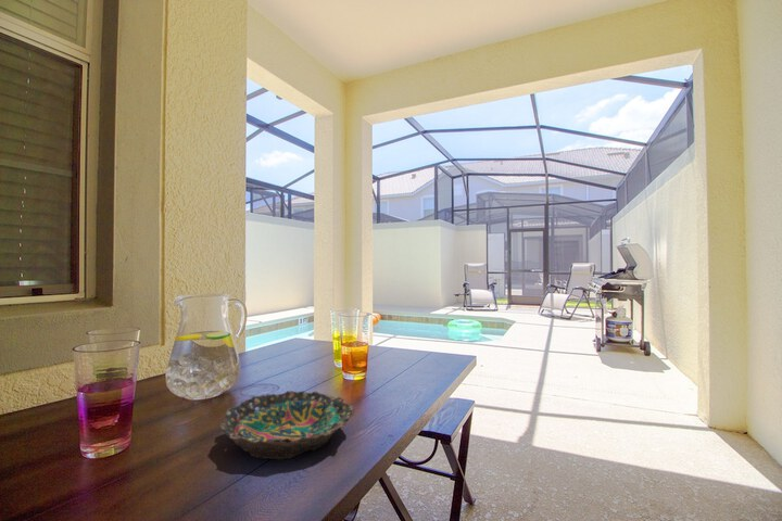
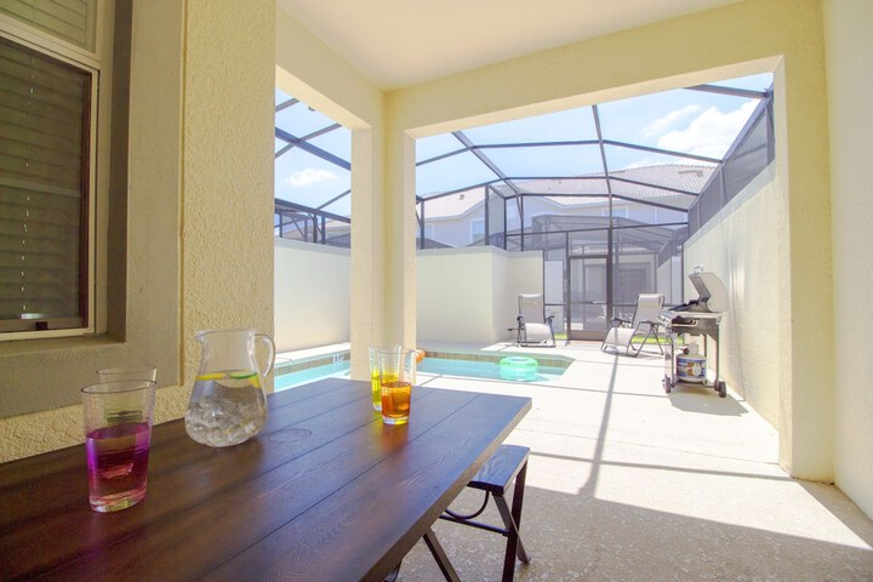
- bowl [218,390,356,460]
